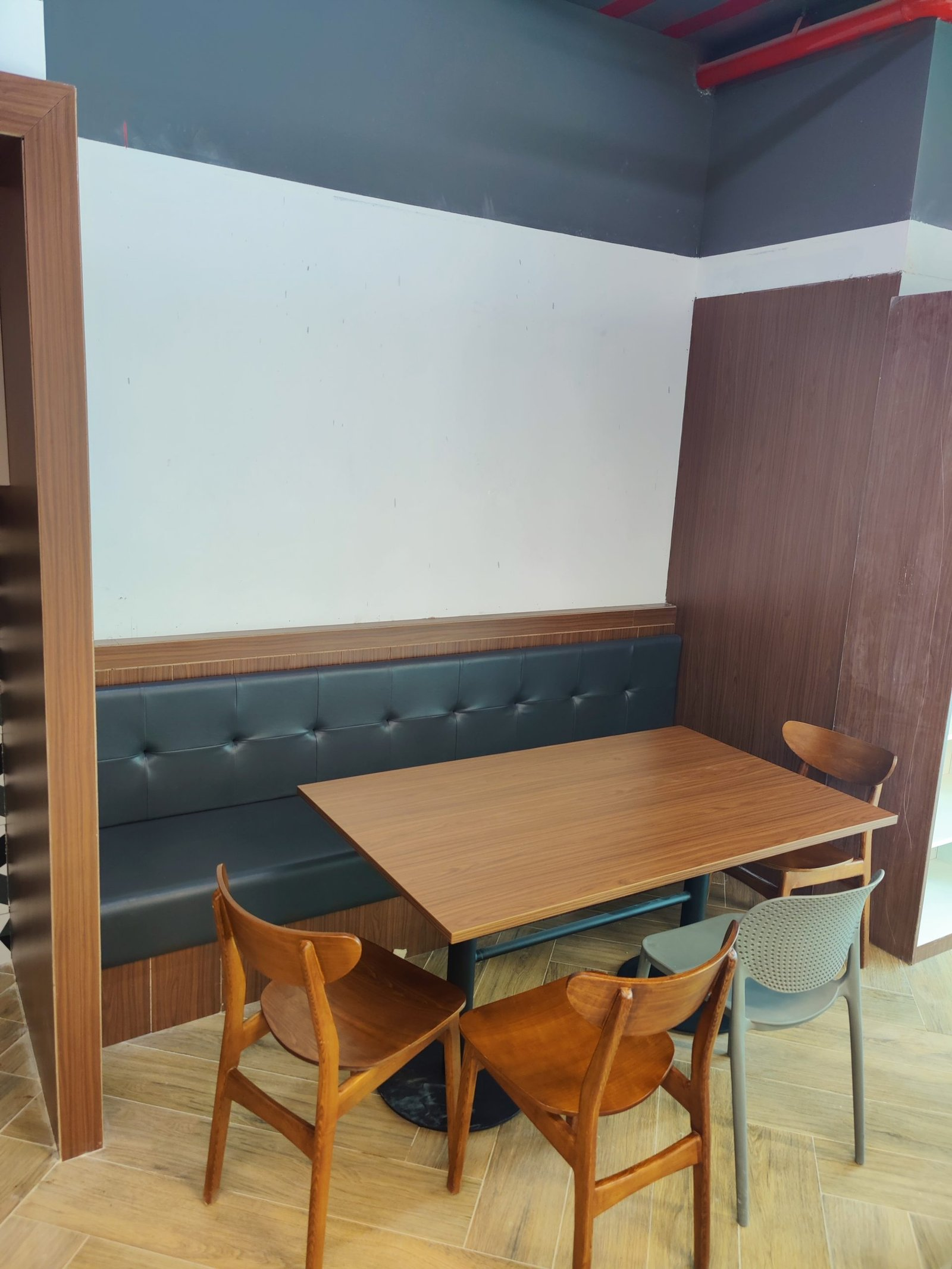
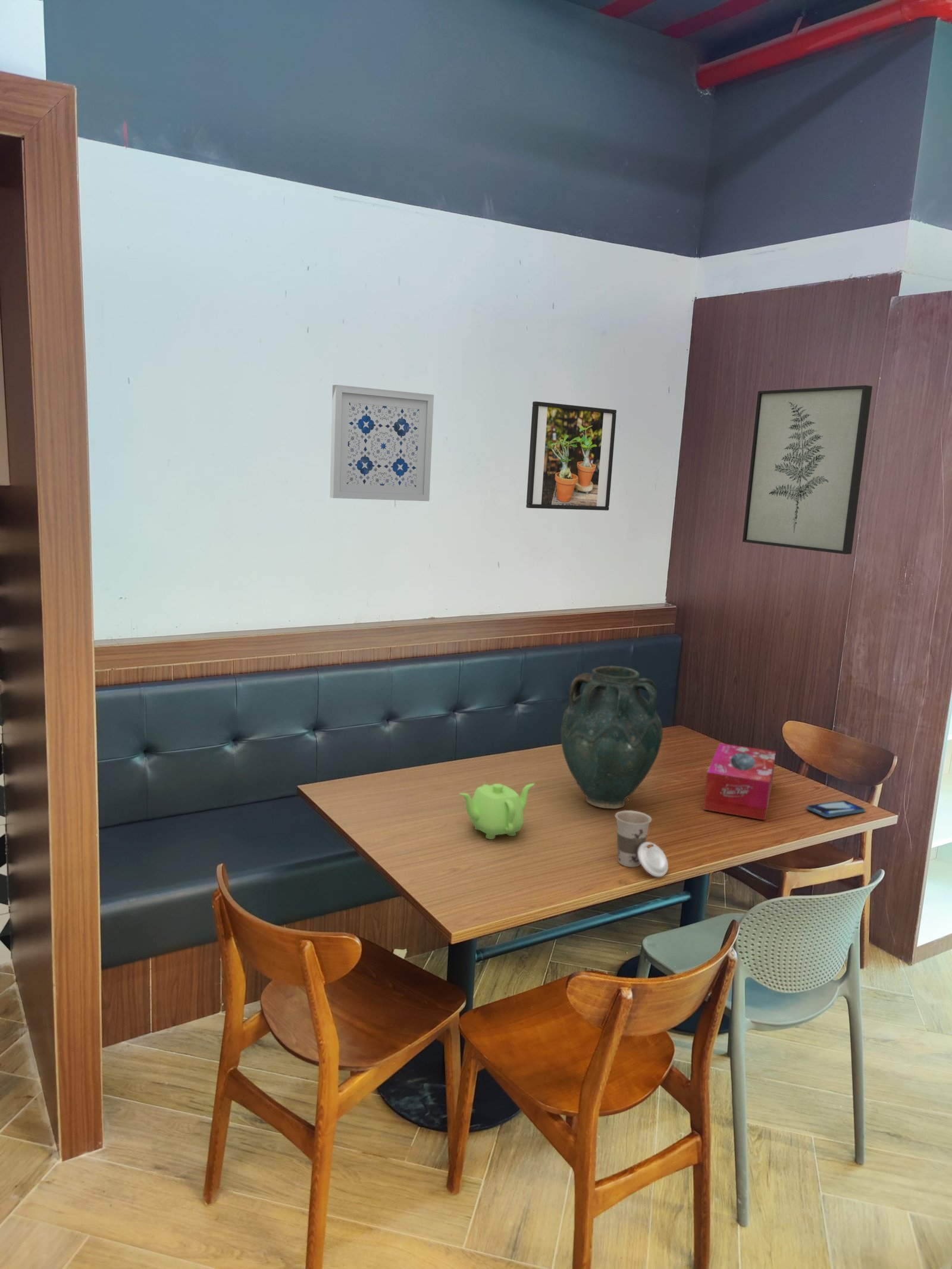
+ vase [560,665,663,810]
+ cup [615,810,669,878]
+ tissue box [703,742,776,821]
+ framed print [525,401,617,511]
+ wall art [742,384,873,555]
+ smartphone [806,800,866,818]
+ wall art [329,384,434,502]
+ teapot [459,783,536,840]
